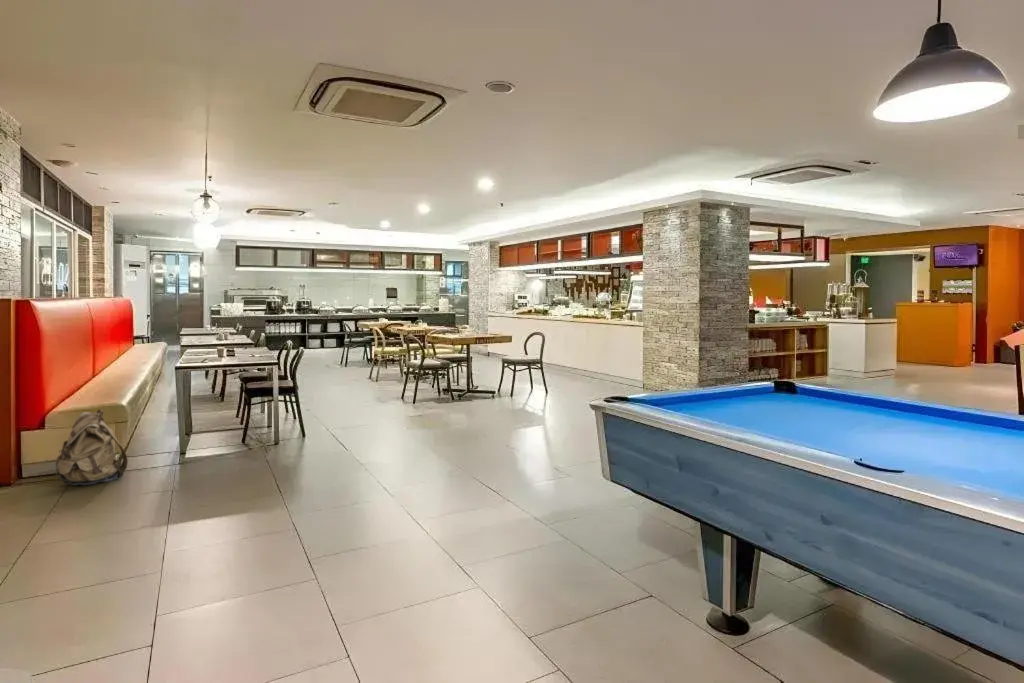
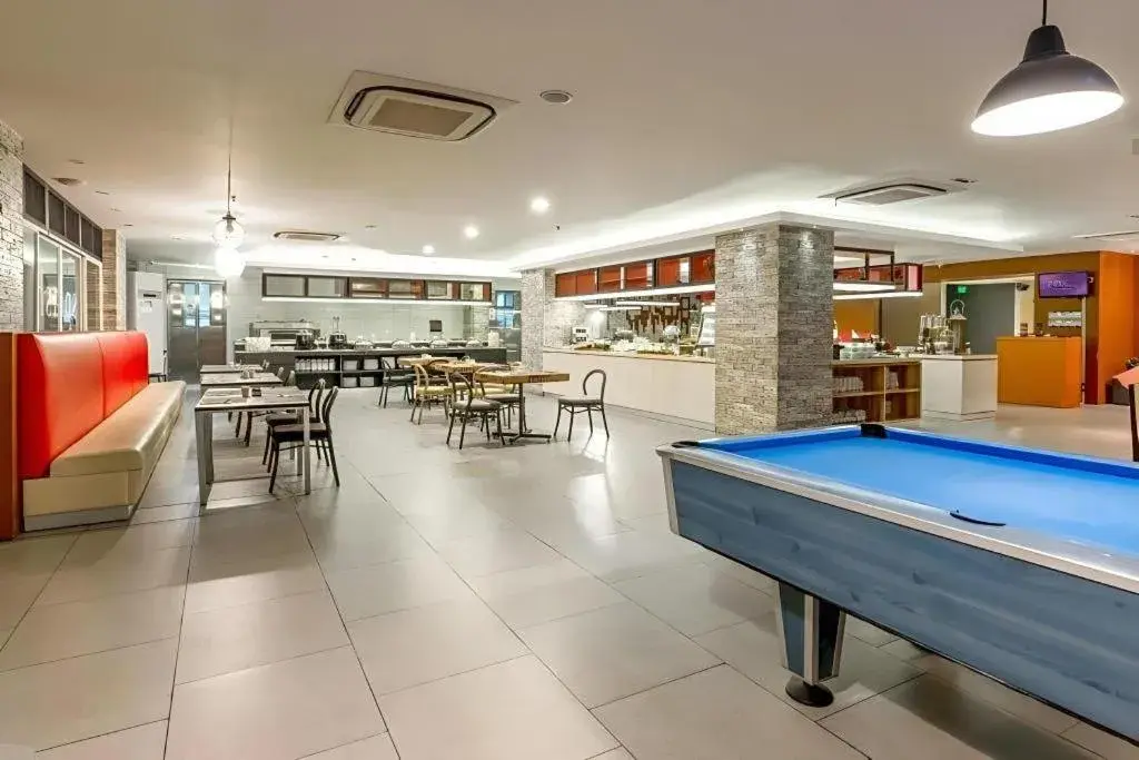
- backpack [55,409,129,486]
